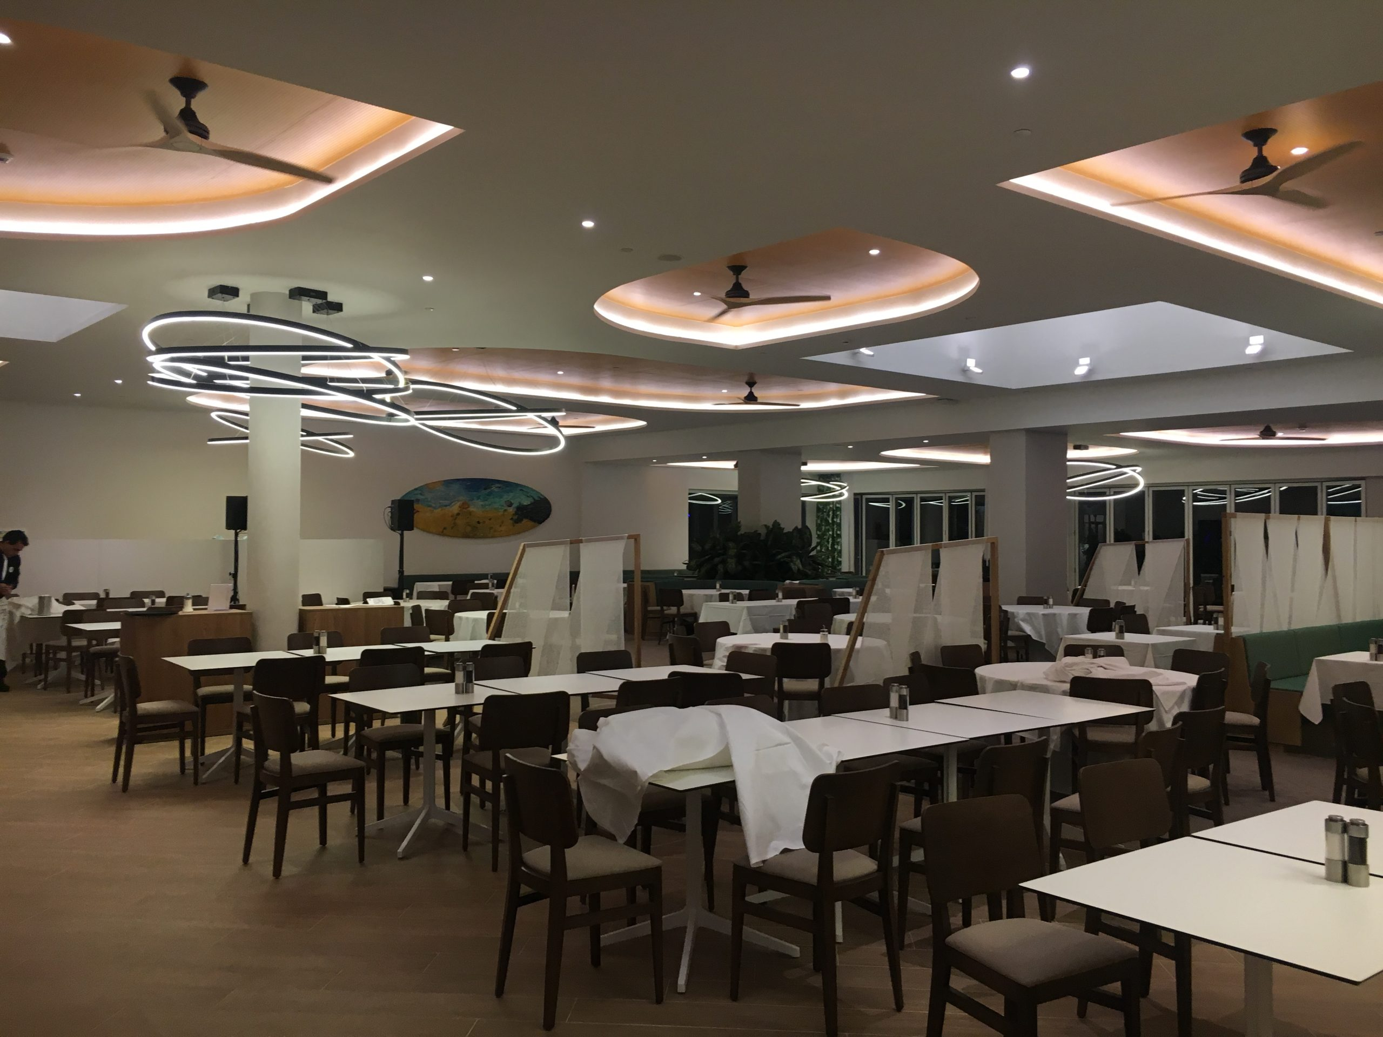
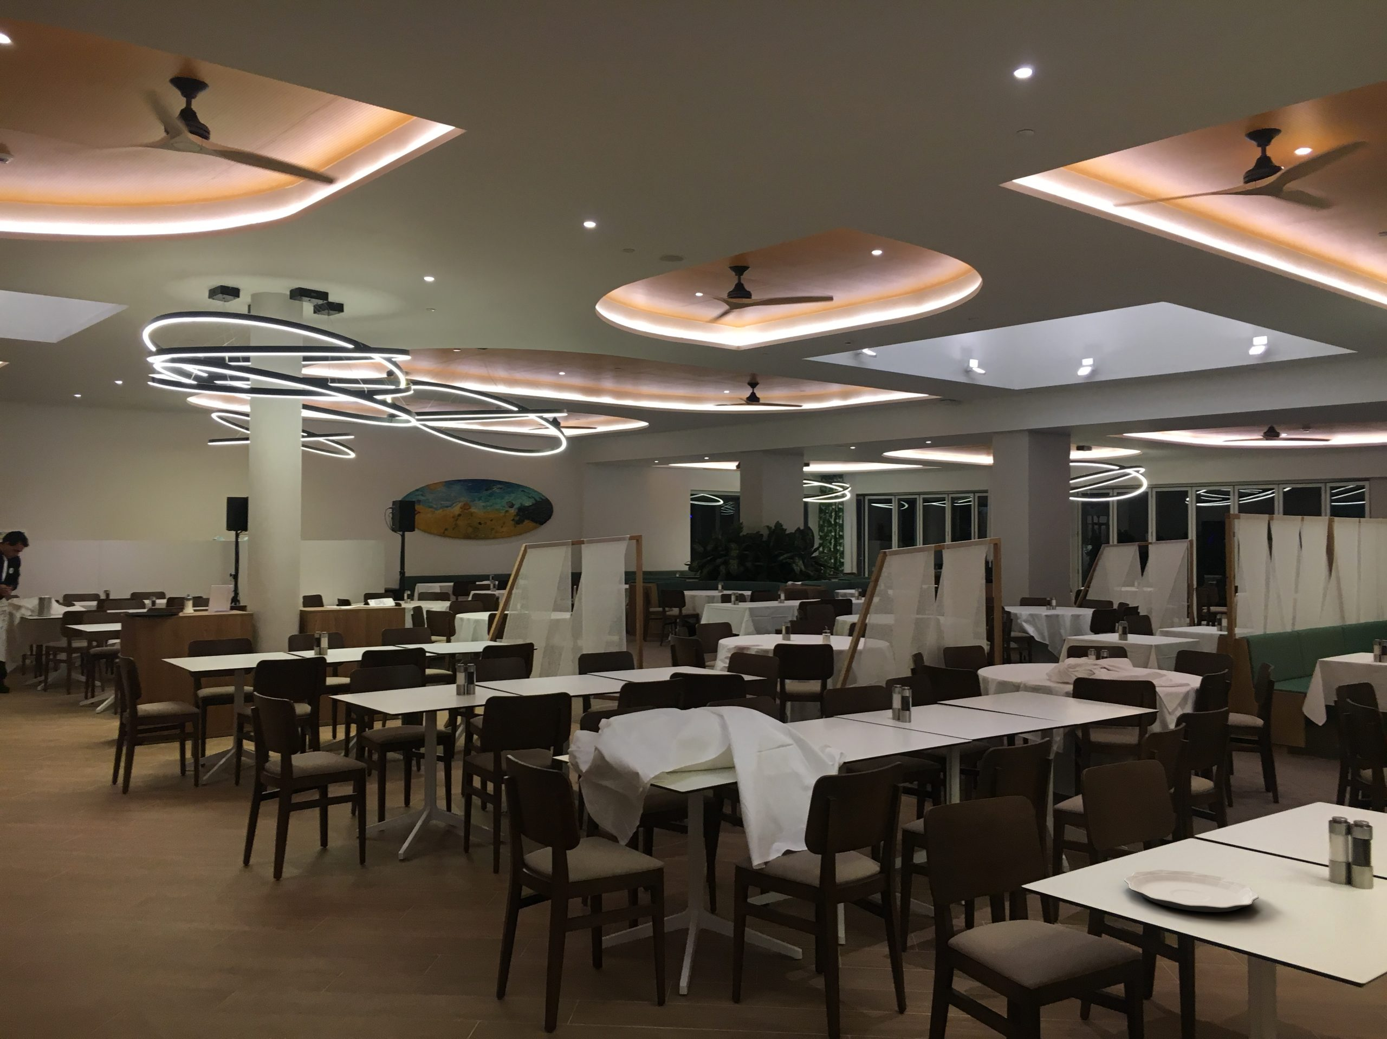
+ plate [1124,869,1259,912]
